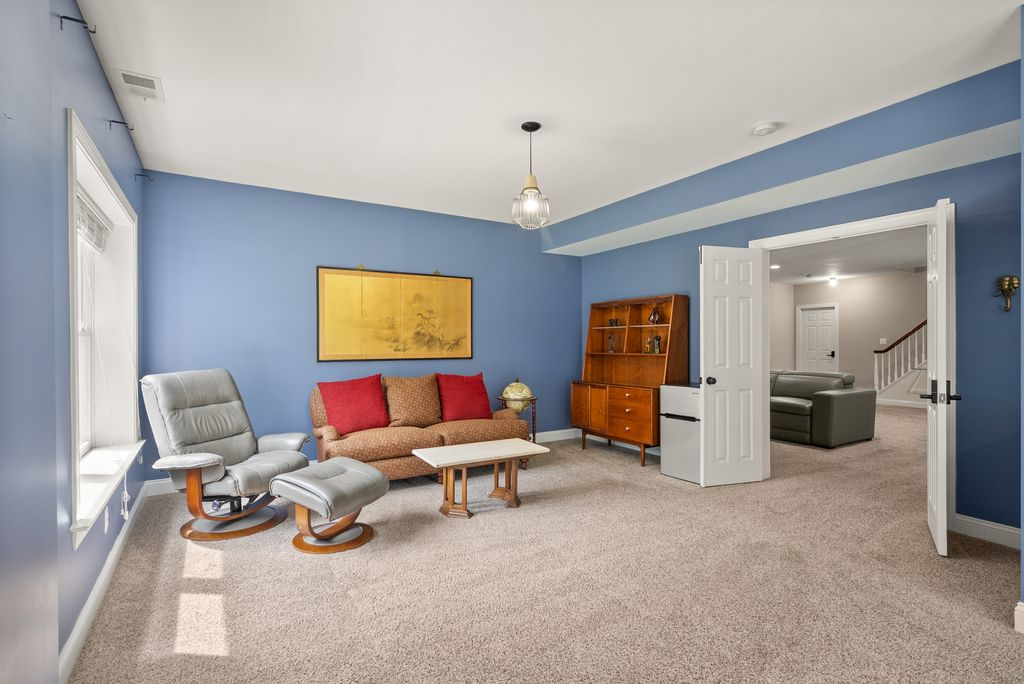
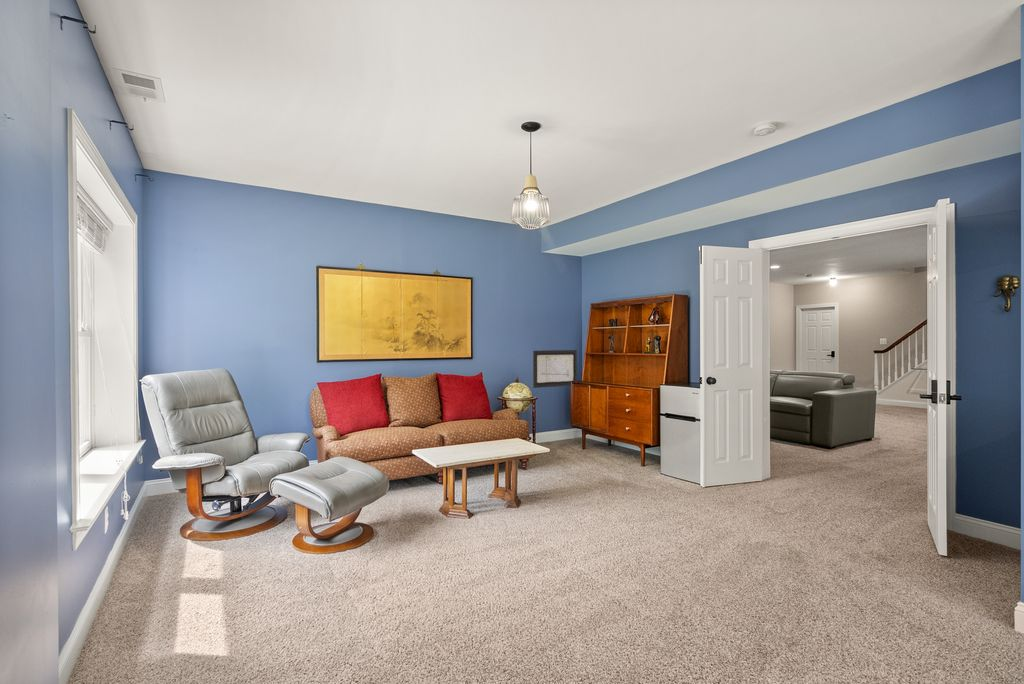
+ wall art [532,349,578,389]
